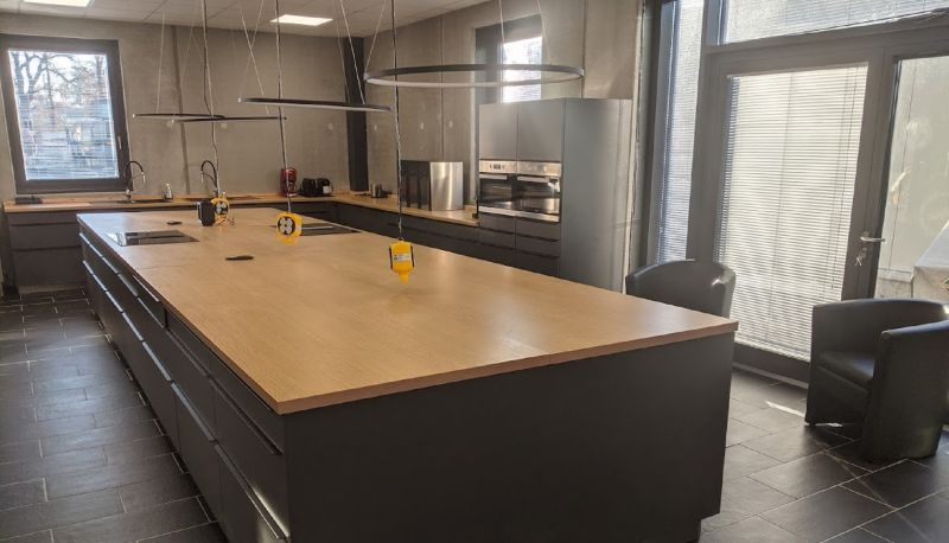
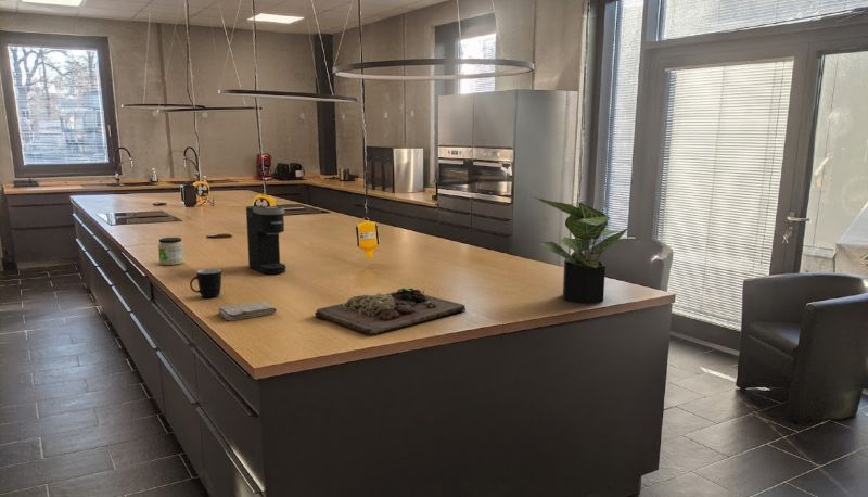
+ mug [189,268,222,298]
+ potted plant [534,196,630,305]
+ cutting board [314,286,467,337]
+ coffee maker [245,205,286,276]
+ jar [157,237,186,266]
+ washcloth [217,301,278,321]
